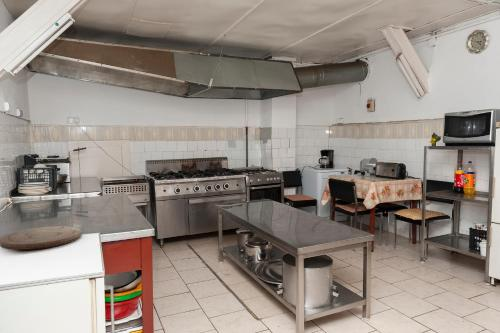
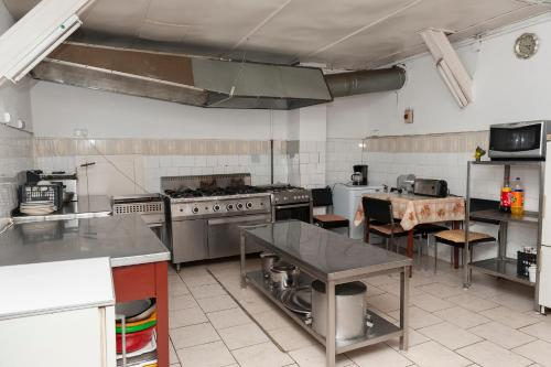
- cutting board [0,225,82,251]
